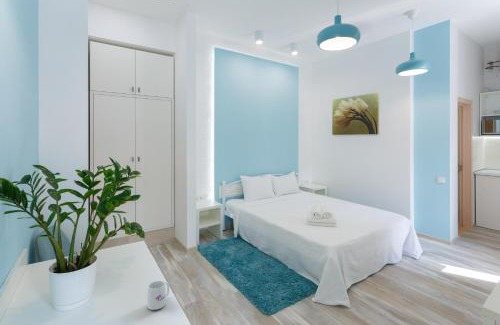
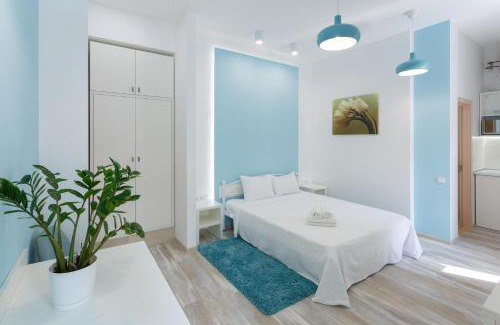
- mug [147,280,170,311]
